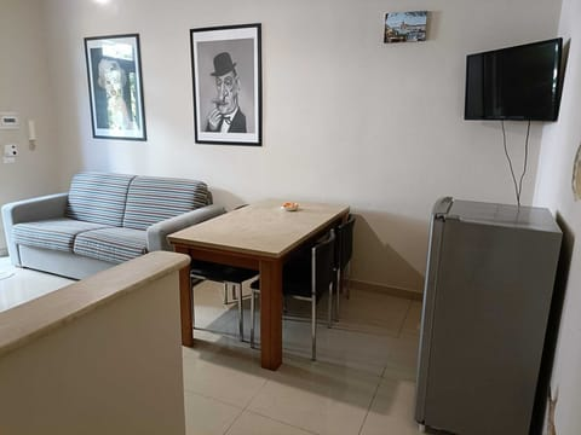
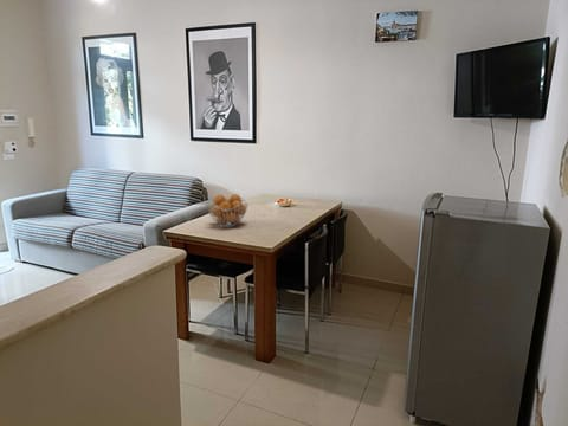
+ fruit basket [206,193,250,228]
